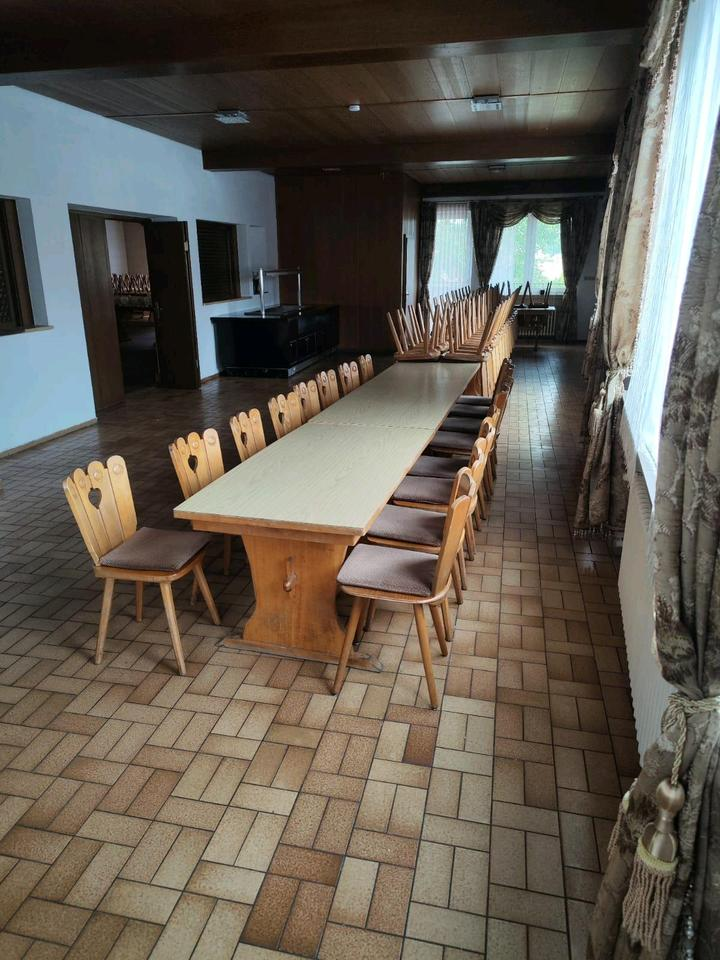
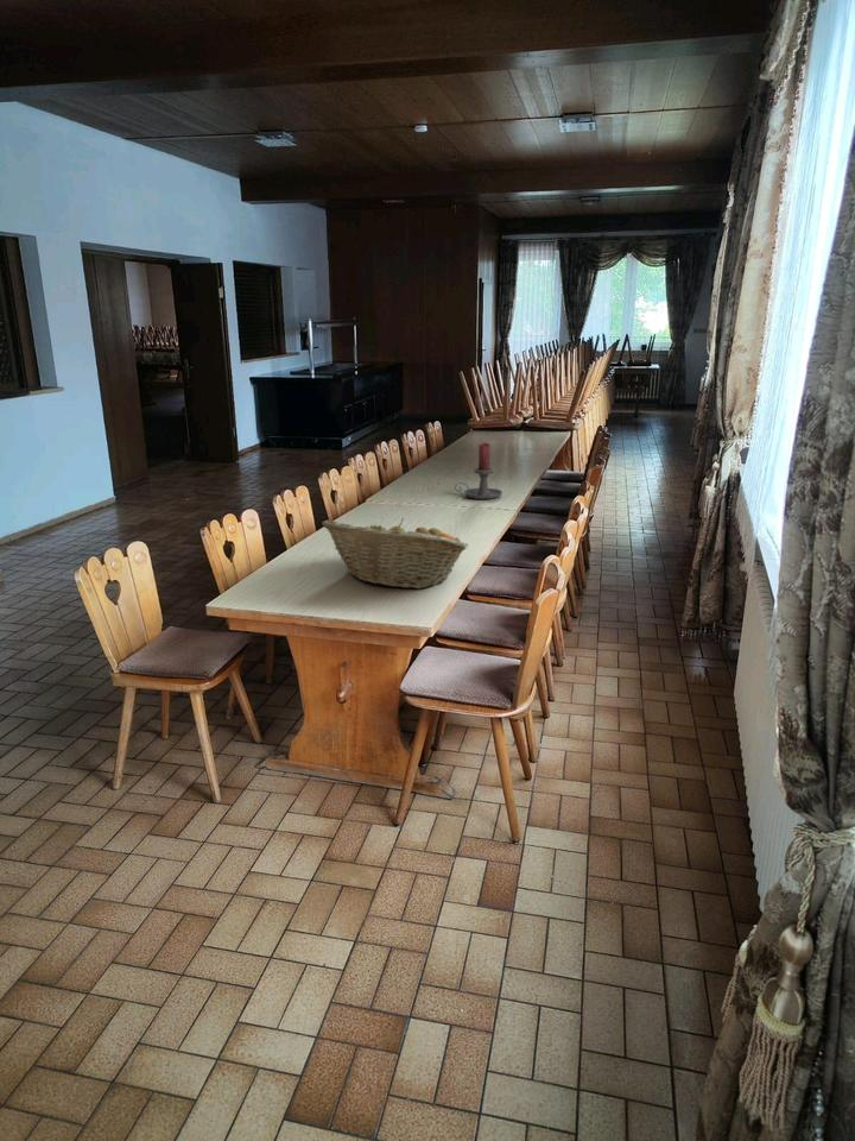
+ fruit basket [321,517,469,590]
+ candle holder [454,442,504,500]
